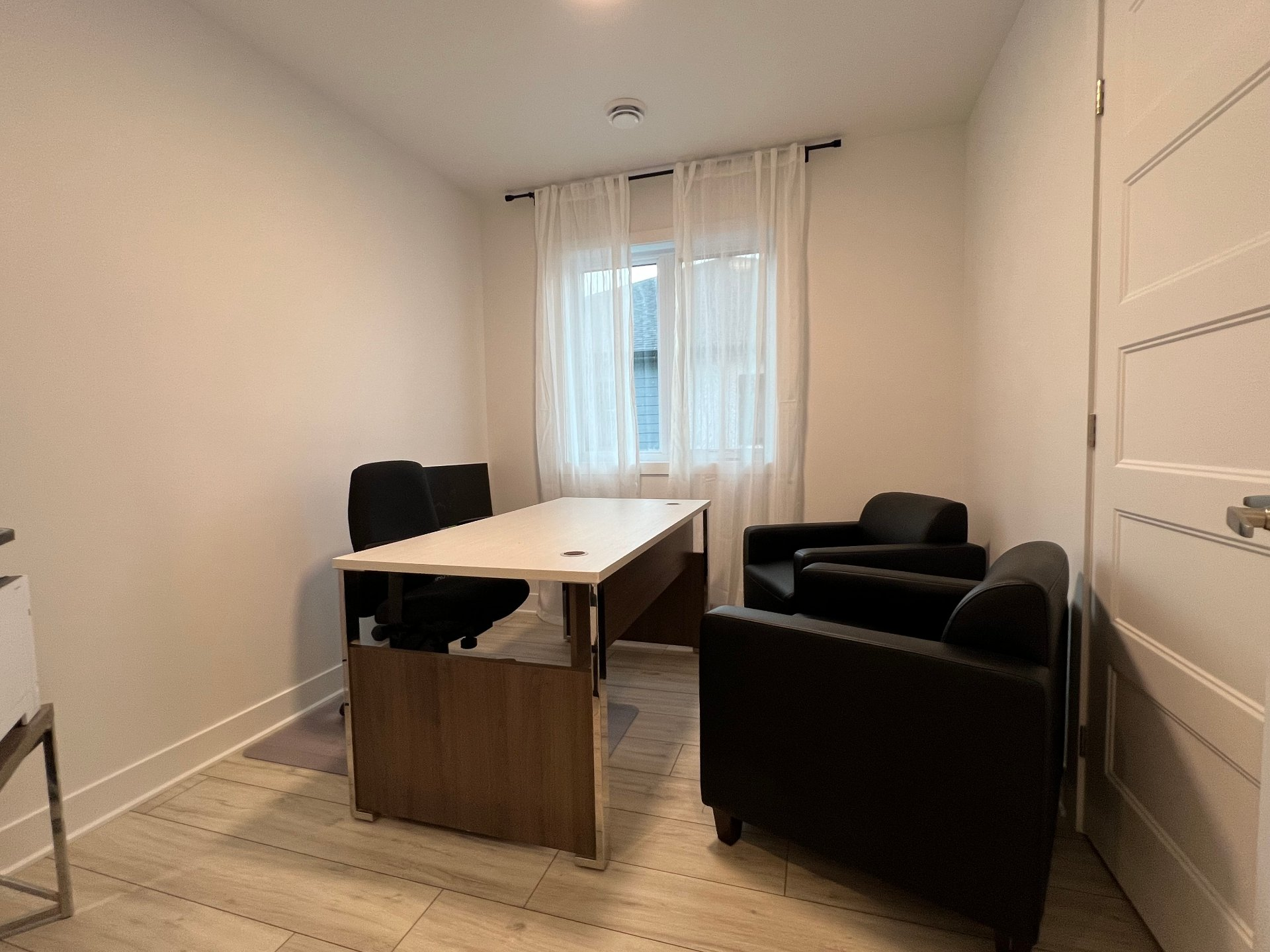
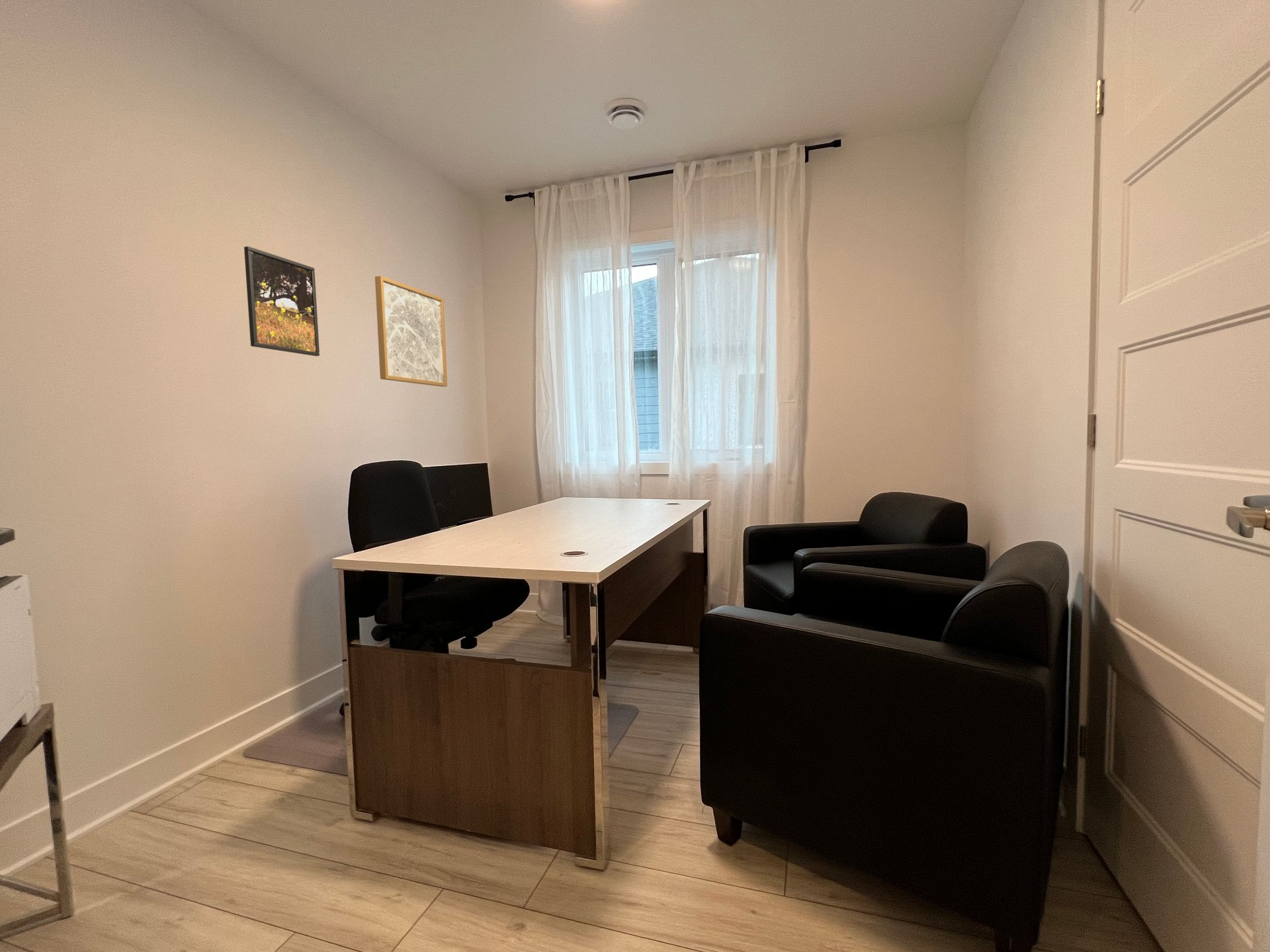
+ wall art [374,275,448,387]
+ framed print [243,246,320,357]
